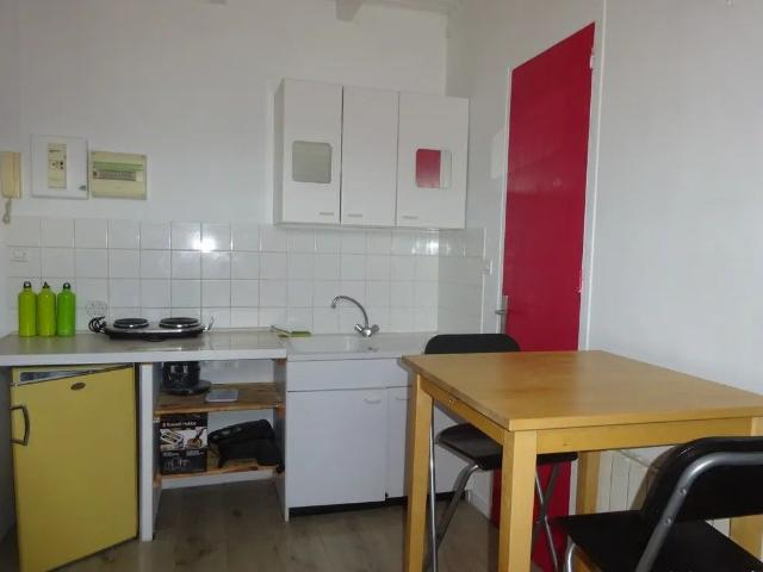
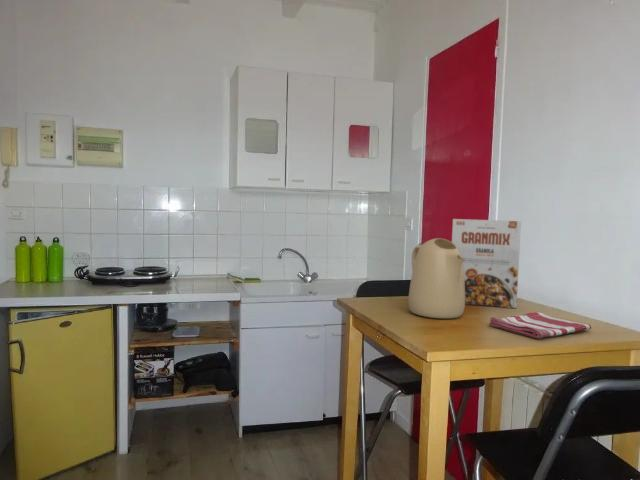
+ cereal box [451,218,522,309]
+ kettle [407,237,466,320]
+ dish towel [488,311,592,339]
